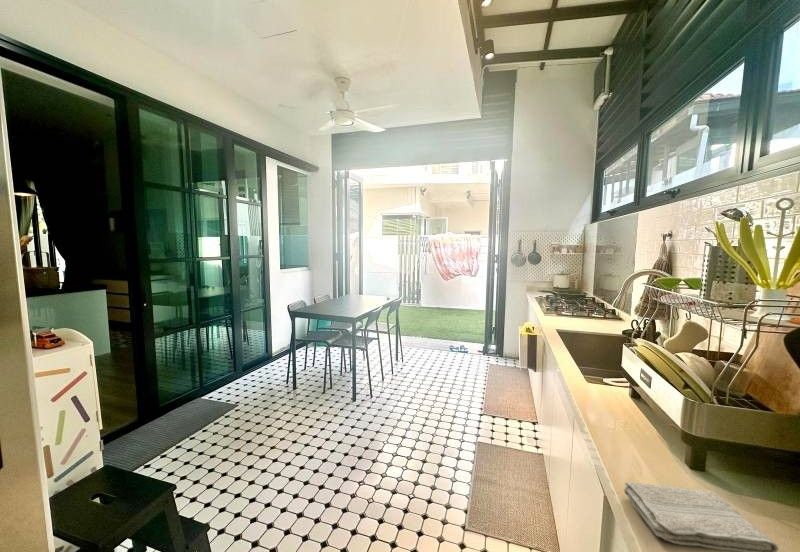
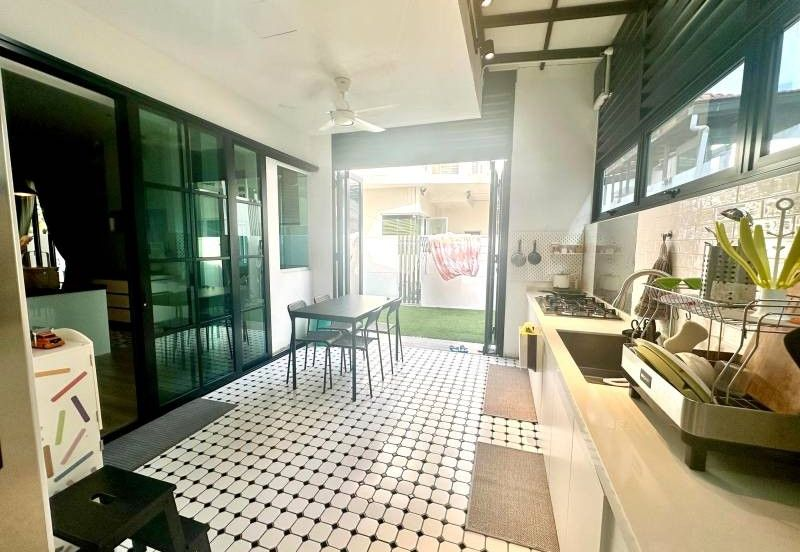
- washcloth [623,481,779,552]
